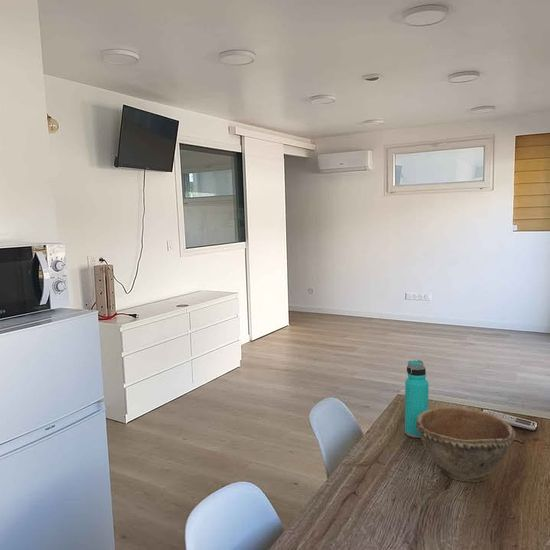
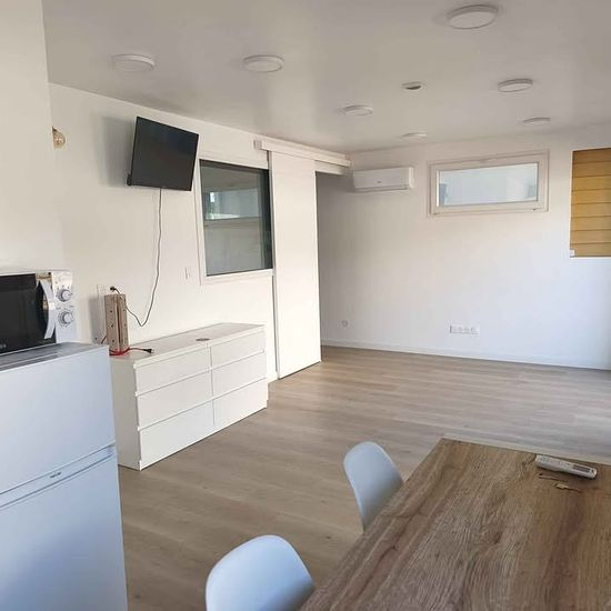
- water bottle [404,359,429,439]
- bowl [416,406,517,483]
